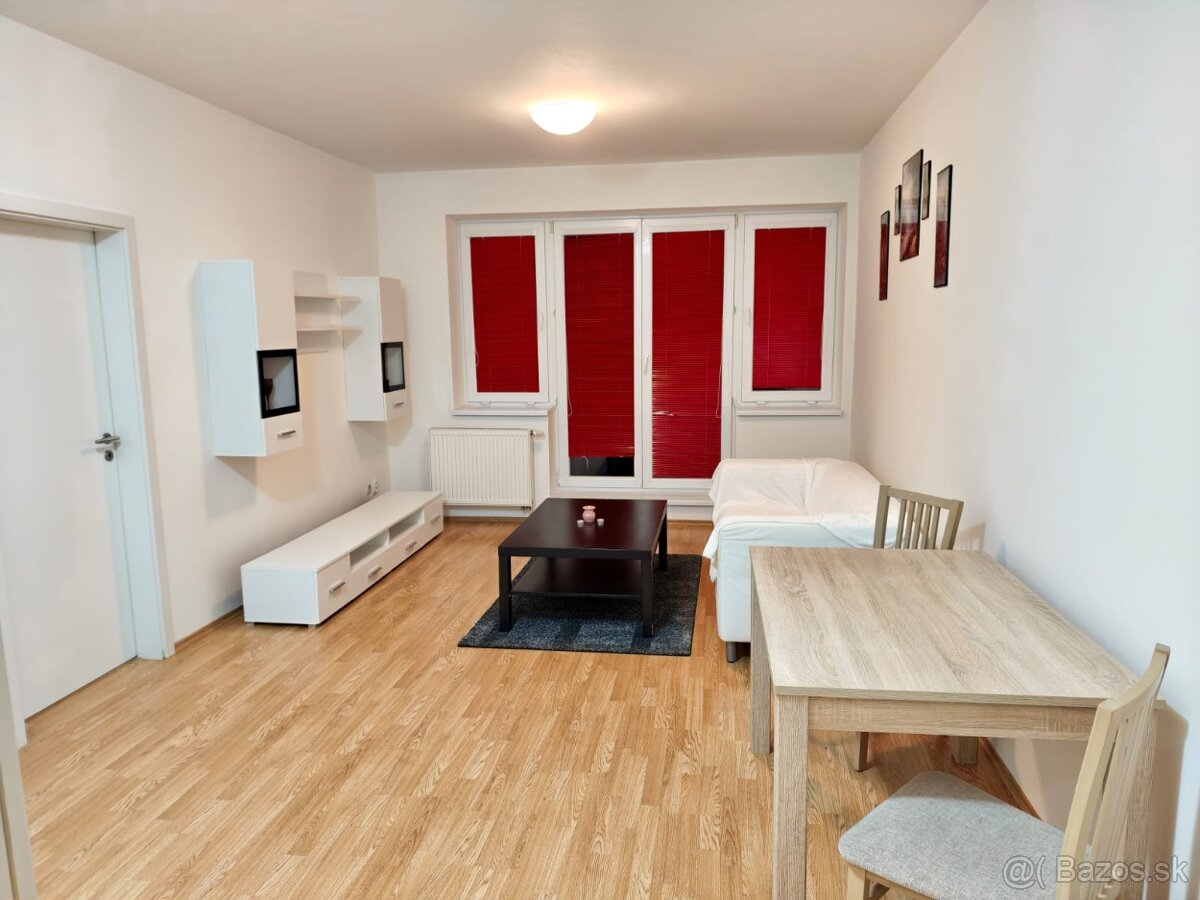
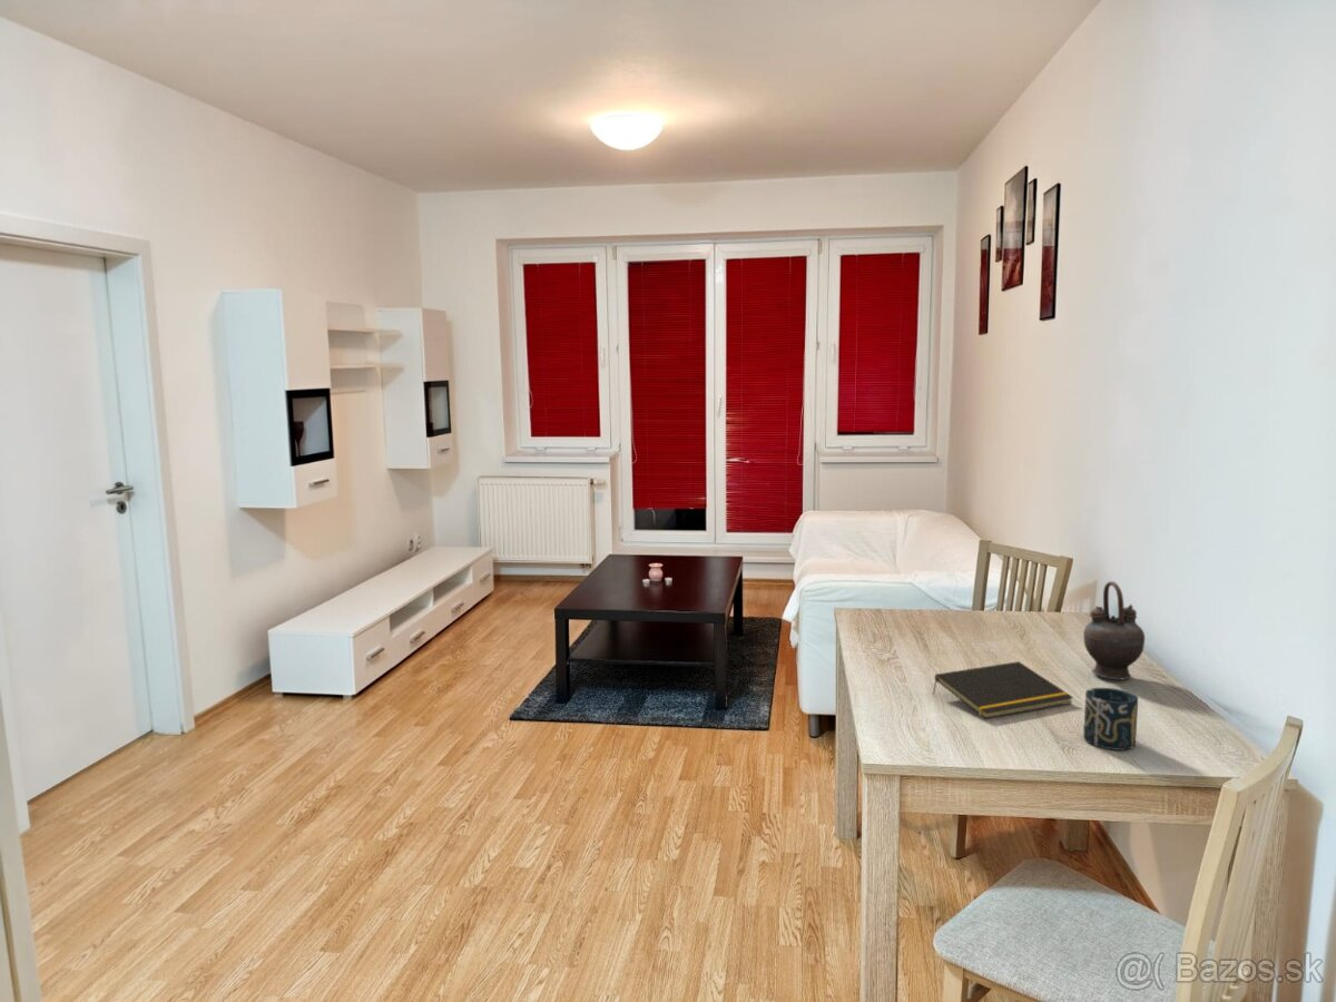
+ cup [1082,687,1139,752]
+ notepad [932,660,1074,719]
+ teapot [1082,580,1146,680]
